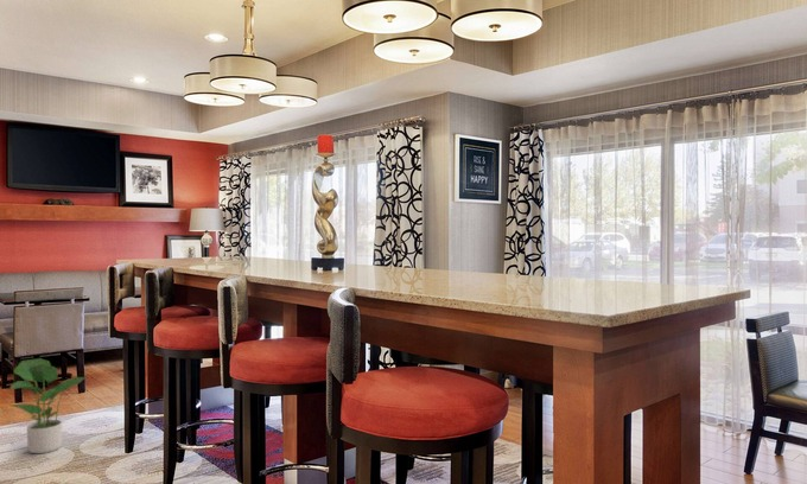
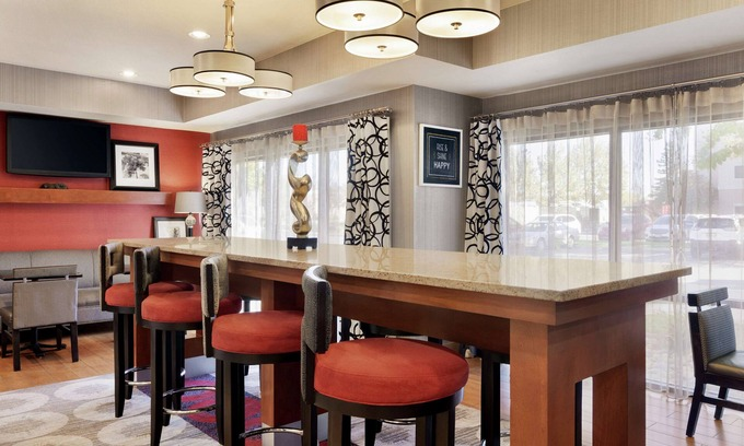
- potted plant [8,357,87,454]
